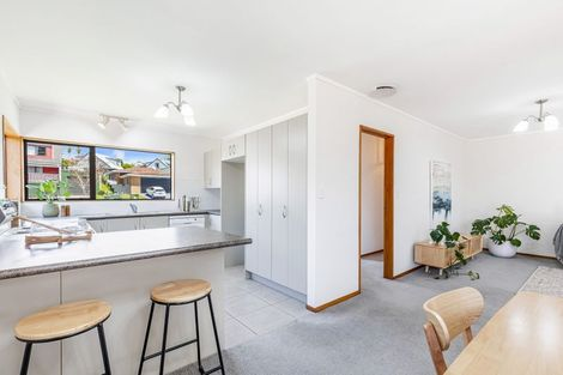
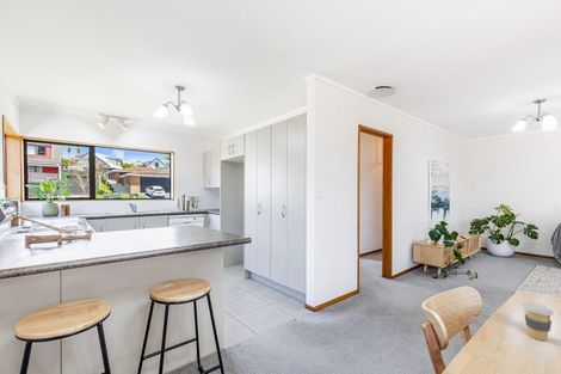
+ coffee cup [522,301,555,342]
